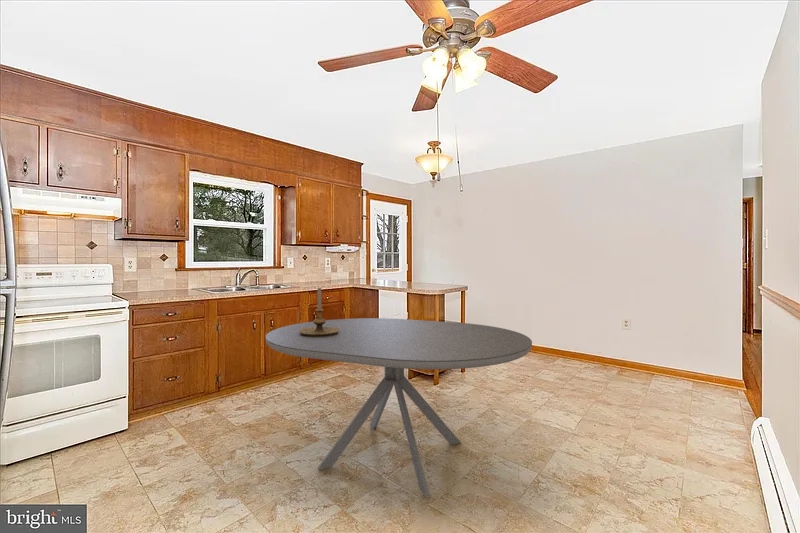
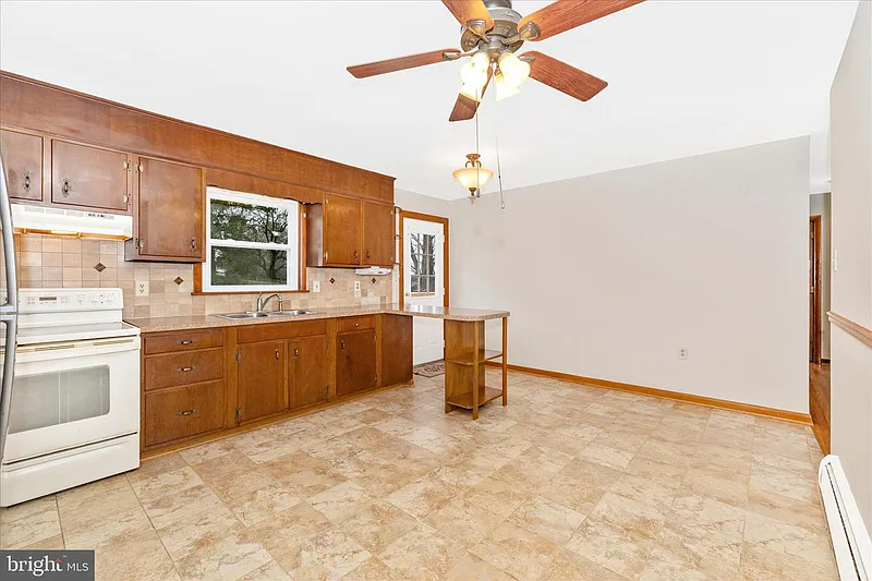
- dining table [265,317,533,498]
- candle holder [299,287,340,336]
